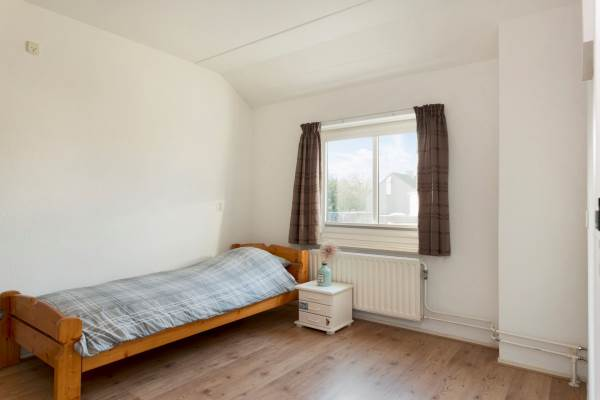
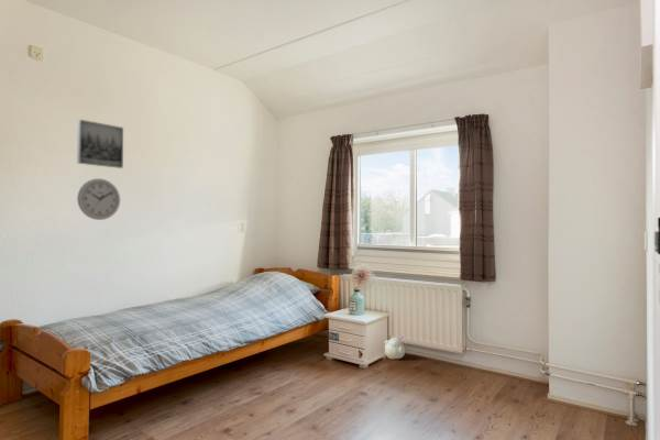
+ plush toy [384,334,406,360]
+ wall clock [76,177,121,221]
+ wall art [76,119,124,169]
